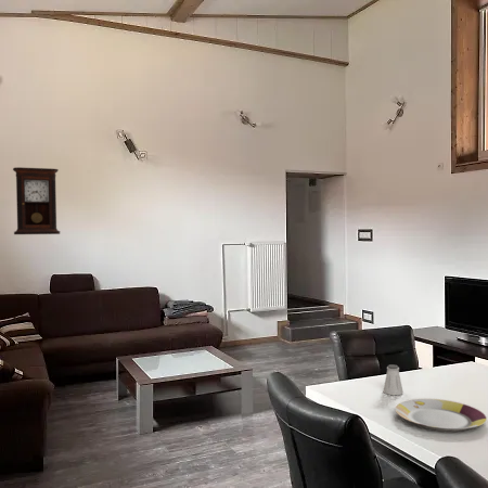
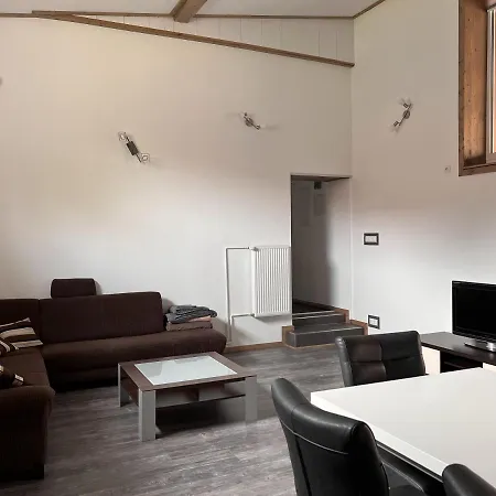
- pendulum clock [12,166,62,235]
- plate [394,397,488,433]
- saltshaker [382,363,404,396]
